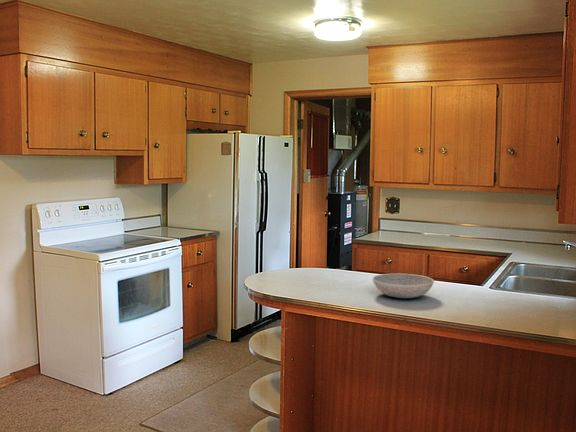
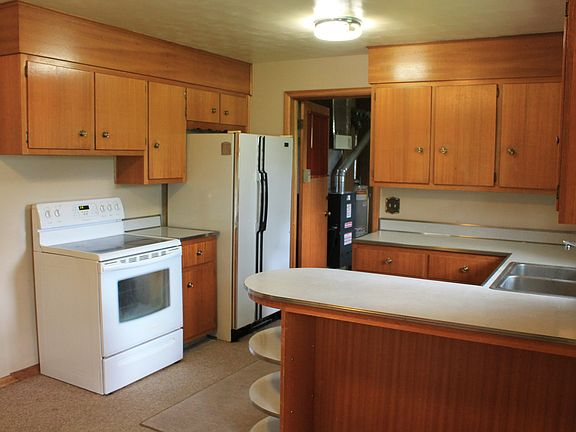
- dish [371,273,435,299]
